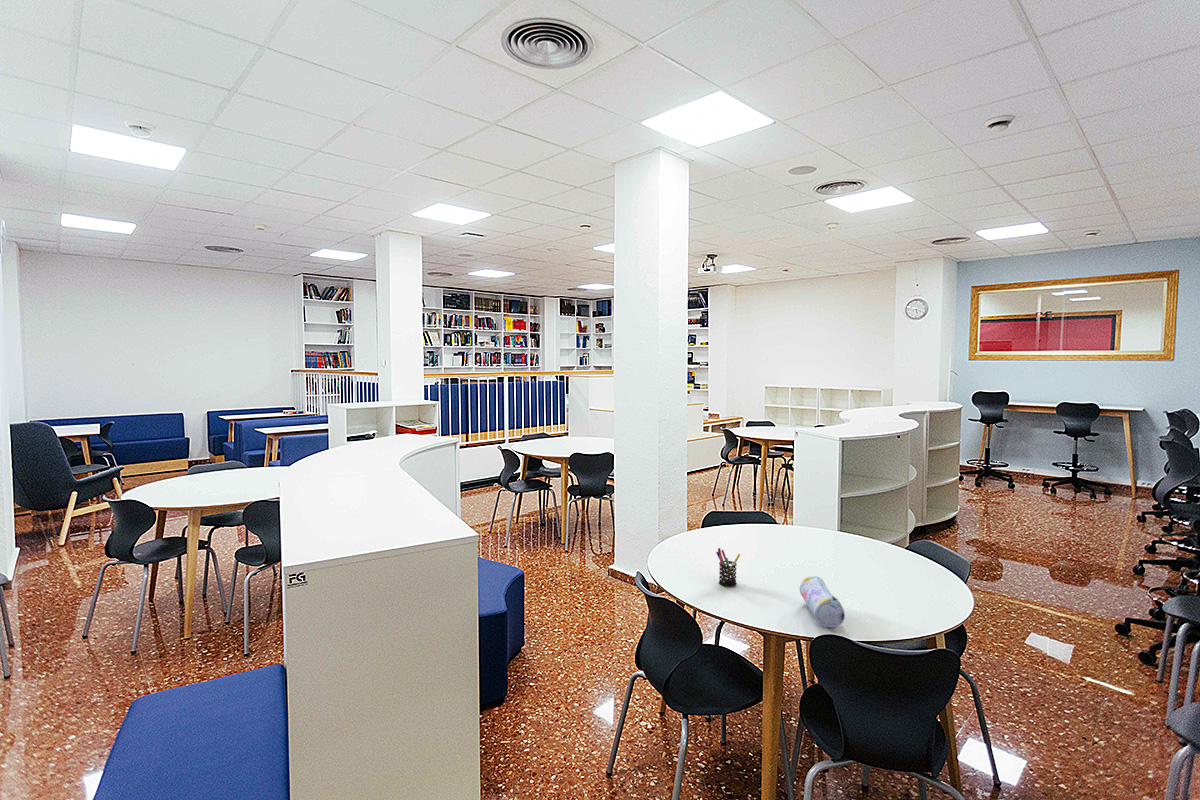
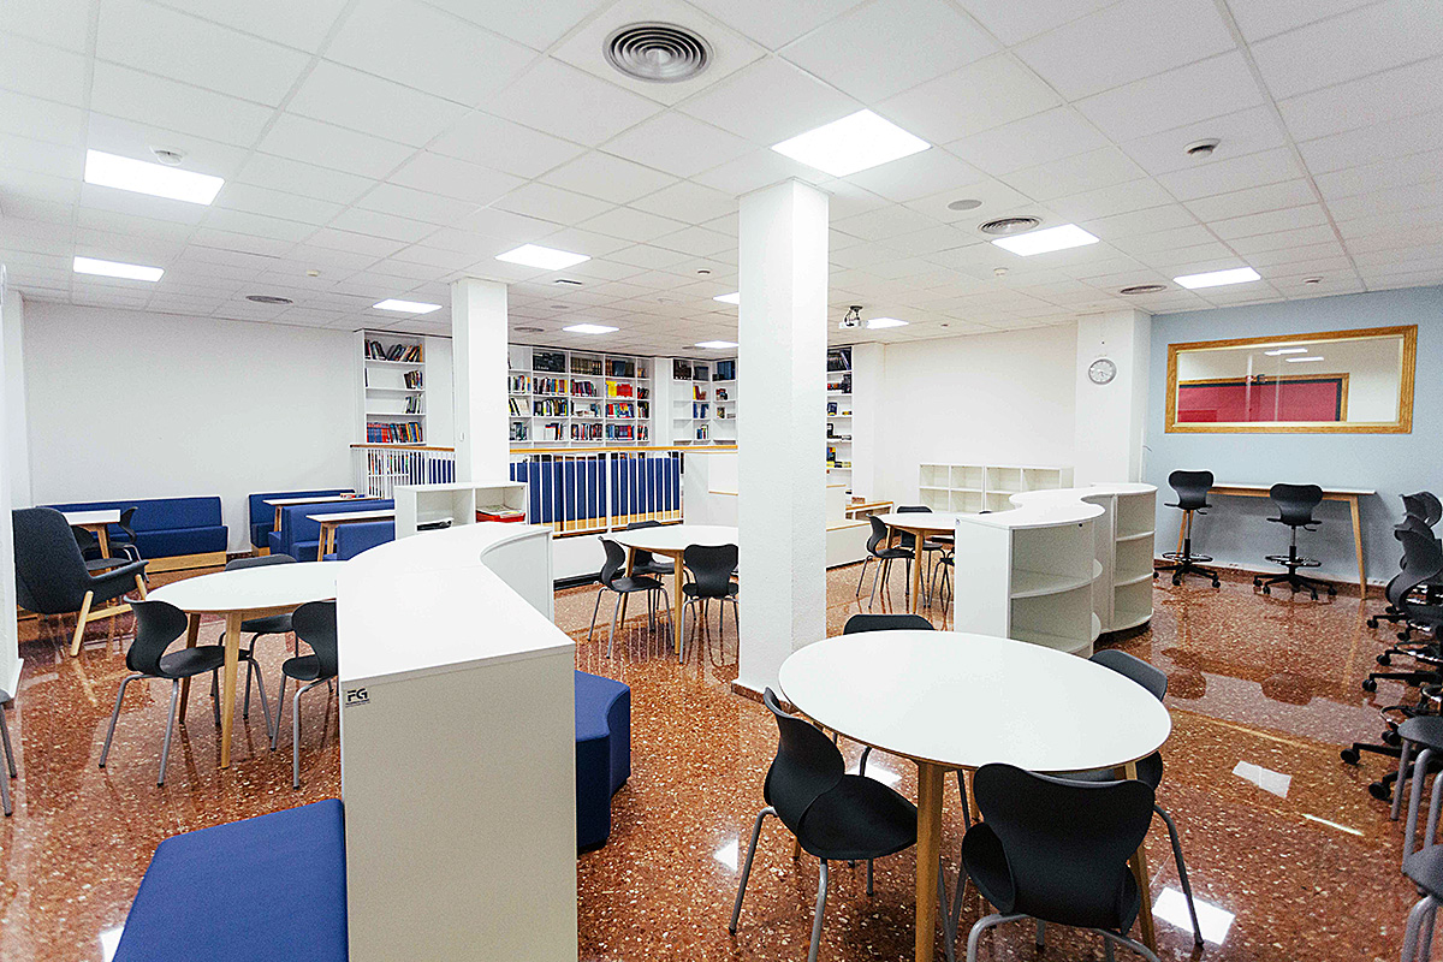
- pencil case [799,575,846,629]
- pen holder [715,547,741,587]
